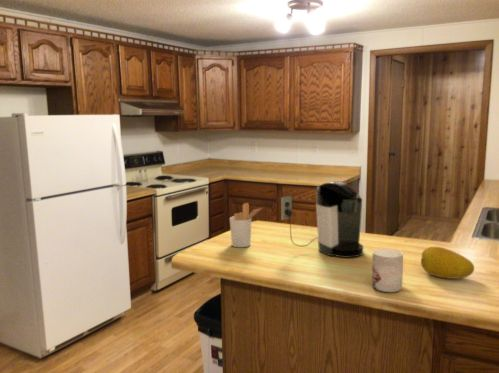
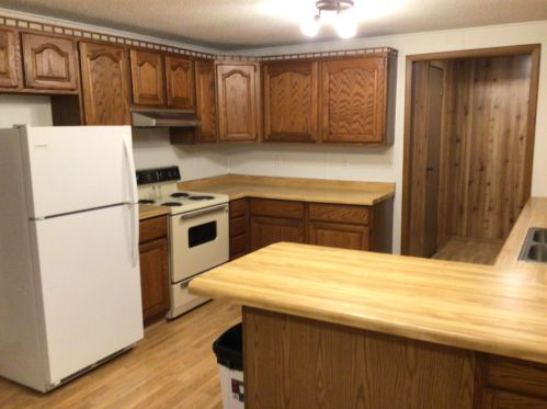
- utensil holder [229,202,264,248]
- mug [371,248,404,293]
- coffee maker [280,180,364,258]
- fruit [420,246,475,280]
